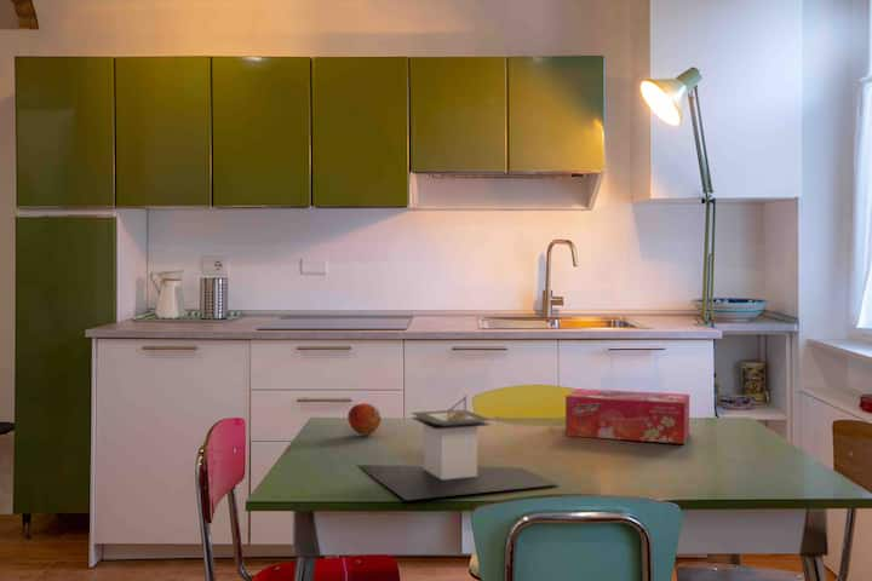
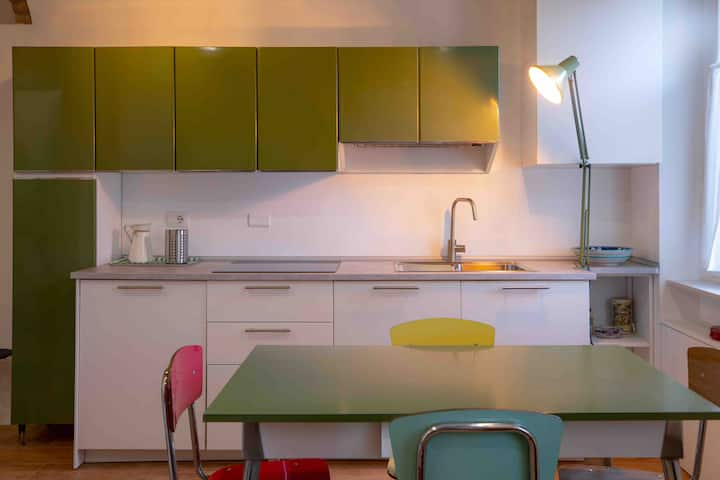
- tissue box [564,387,690,445]
- fruit [346,402,382,437]
- architectural model [356,395,558,501]
